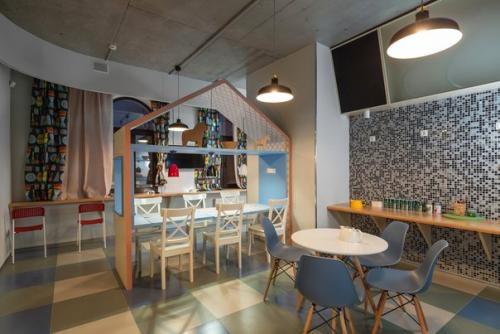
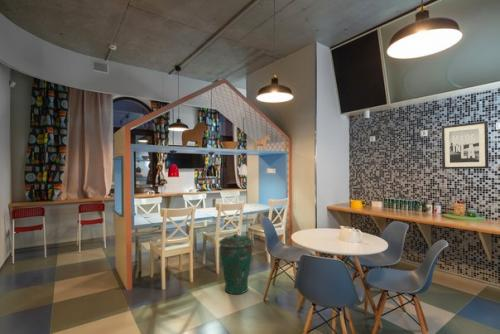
+ trash can [218,233,254,295]
+ wall art [441,120,490,170]
